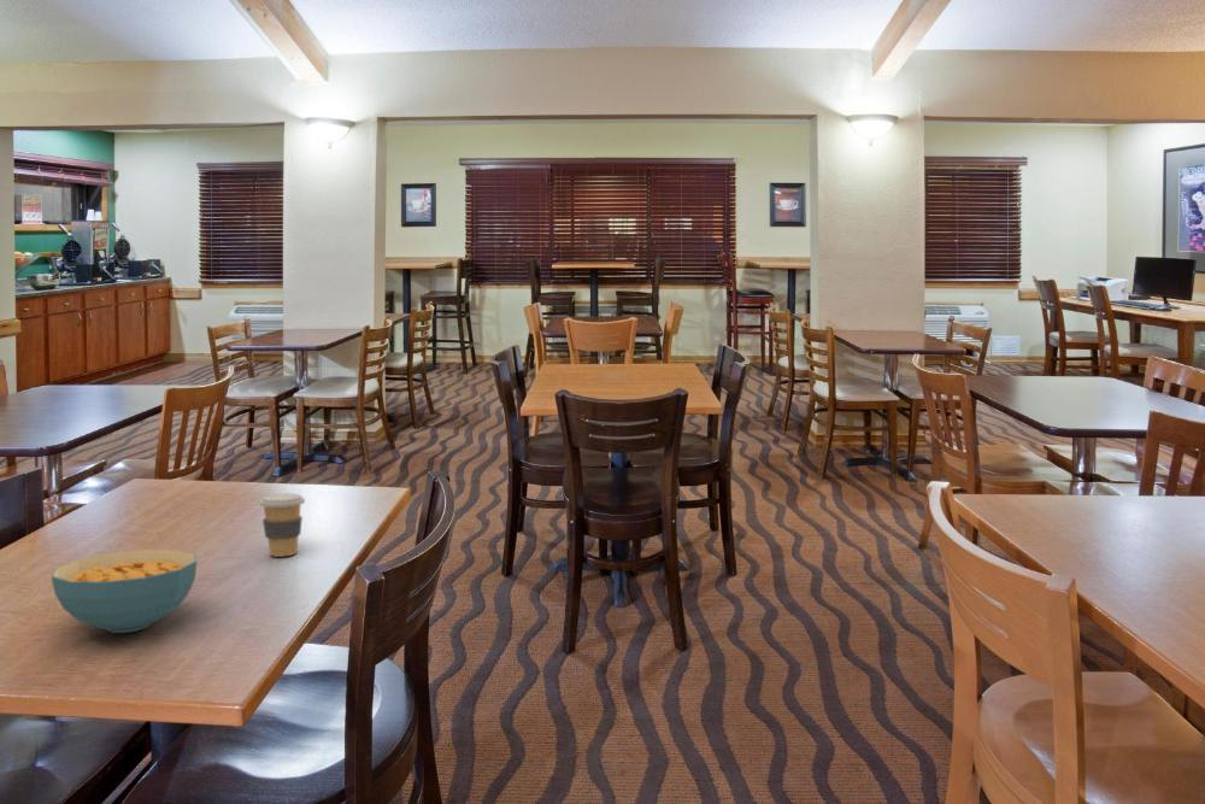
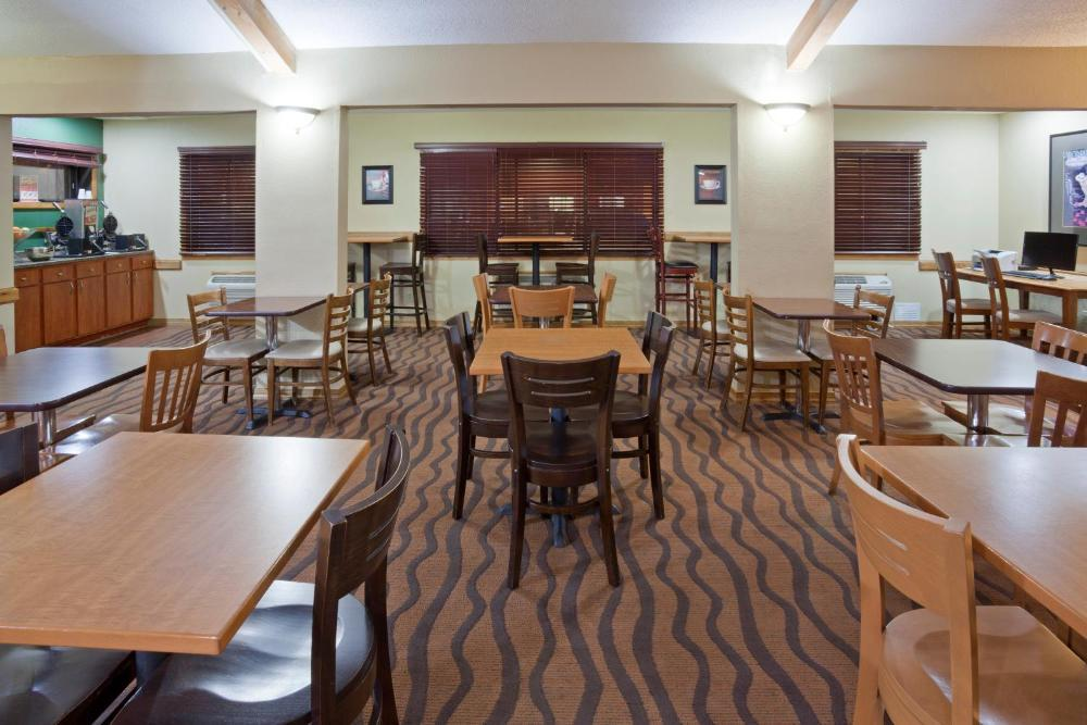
- coffee cup [258,493,306,558]
- cereal bowl [51,548,199,634]
